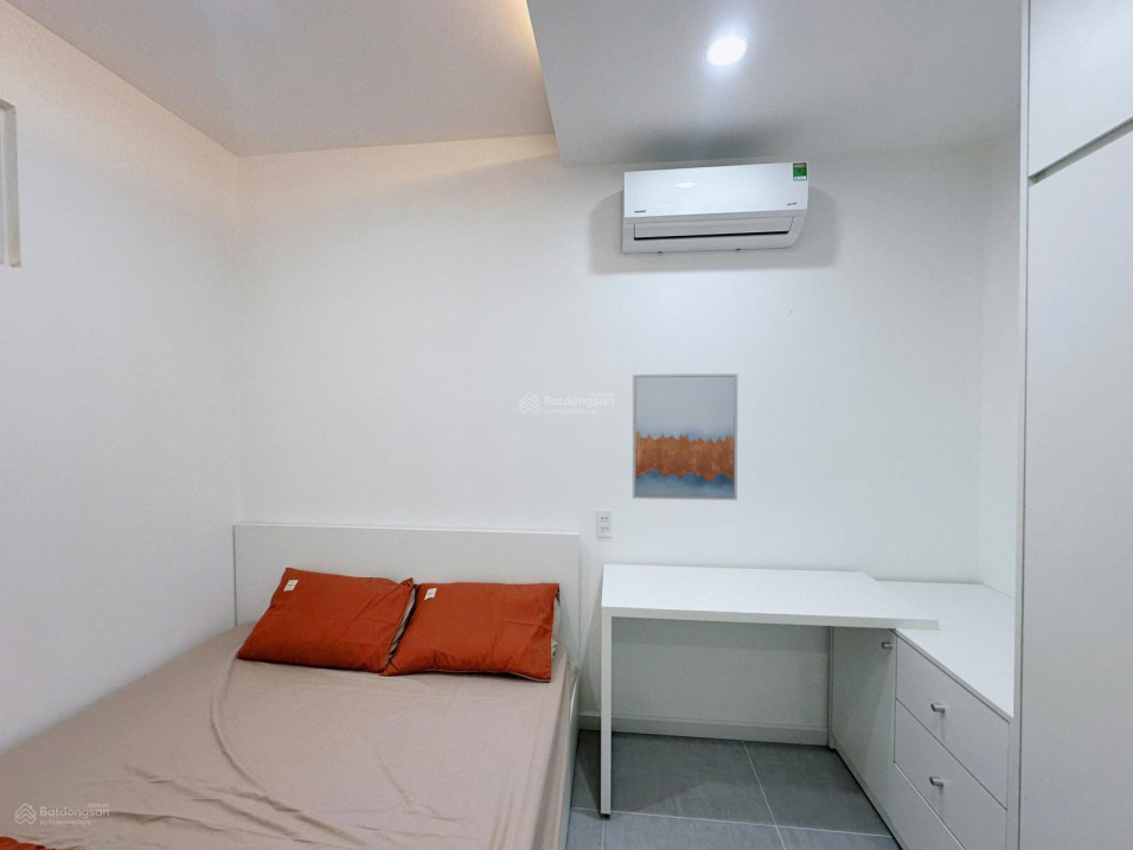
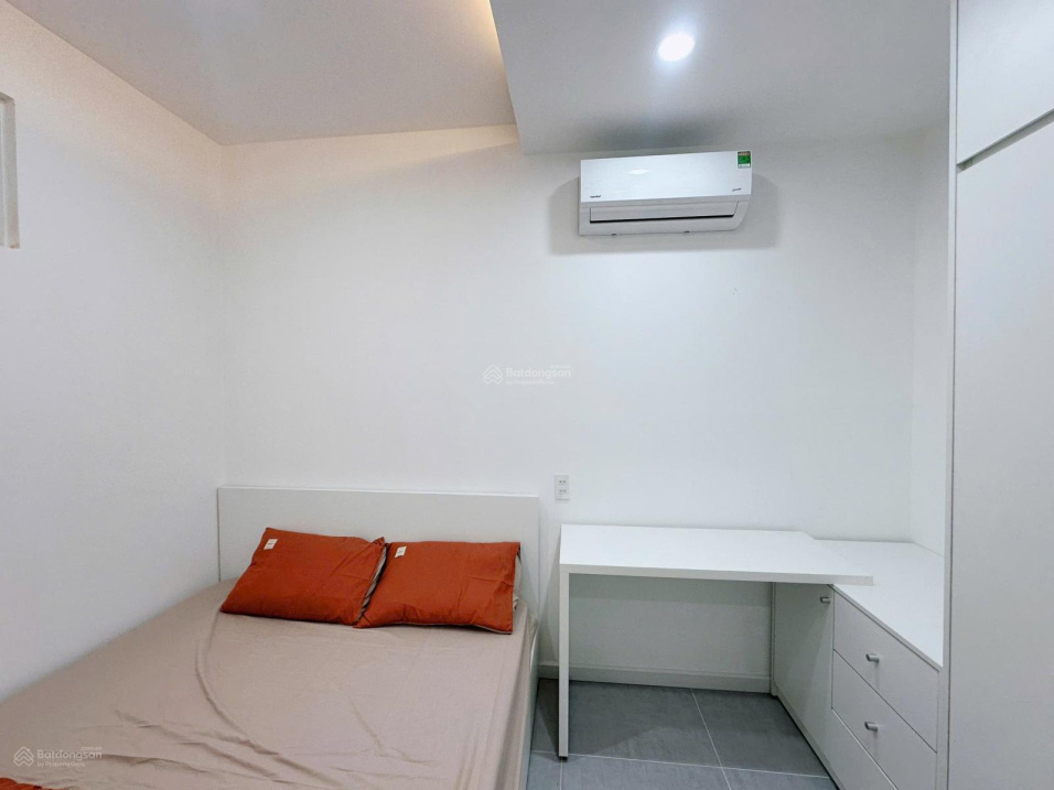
- wall art [632,372,738,501]
